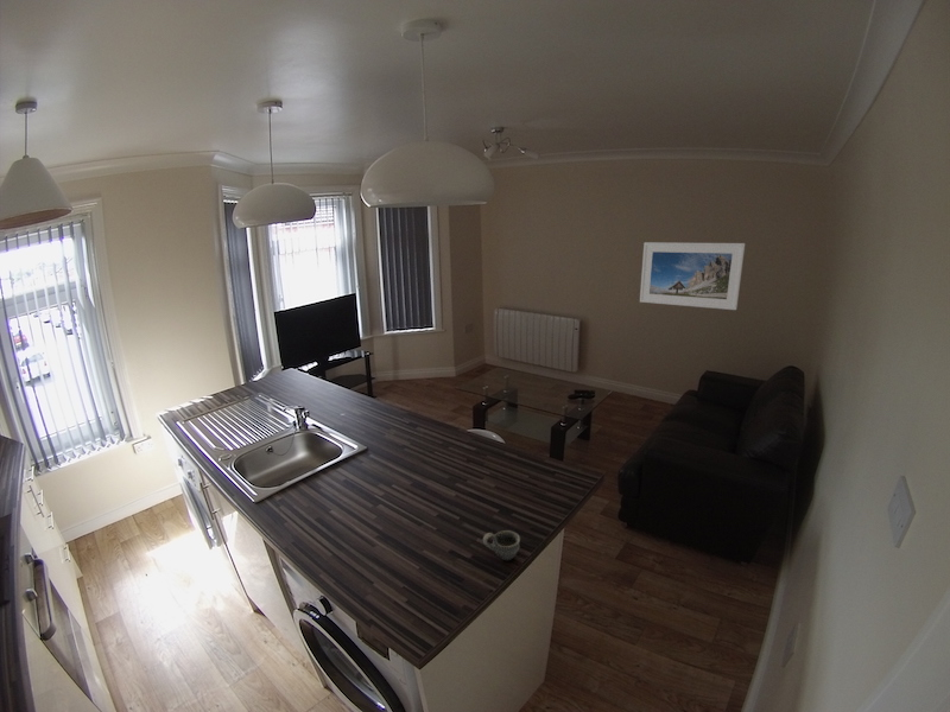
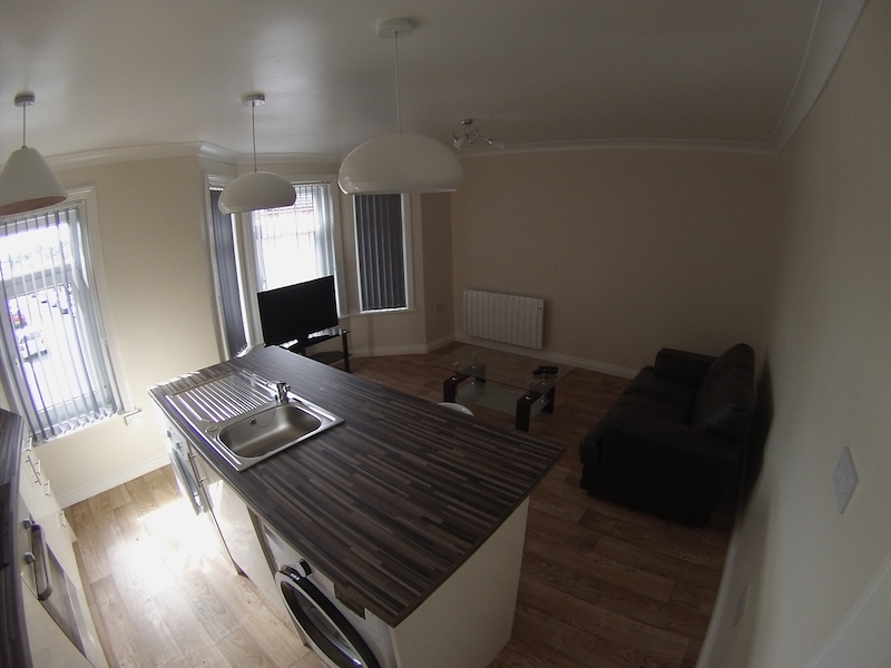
- cup [482,529,521,561]
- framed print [639,241,746,311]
